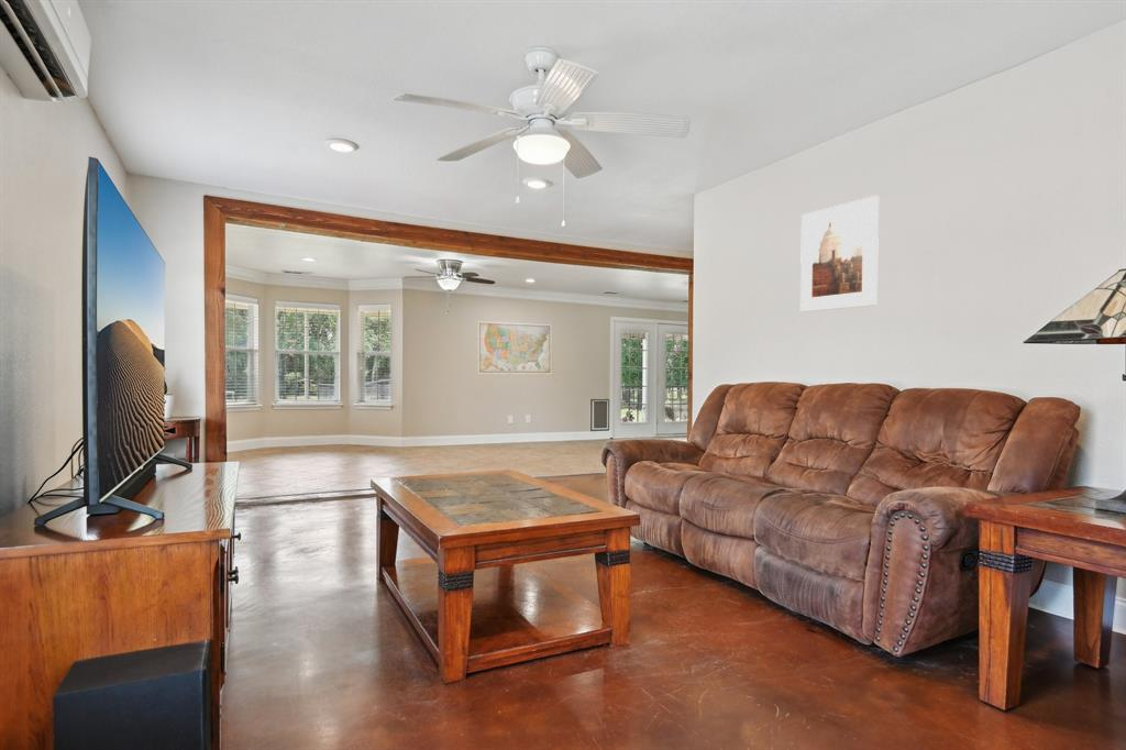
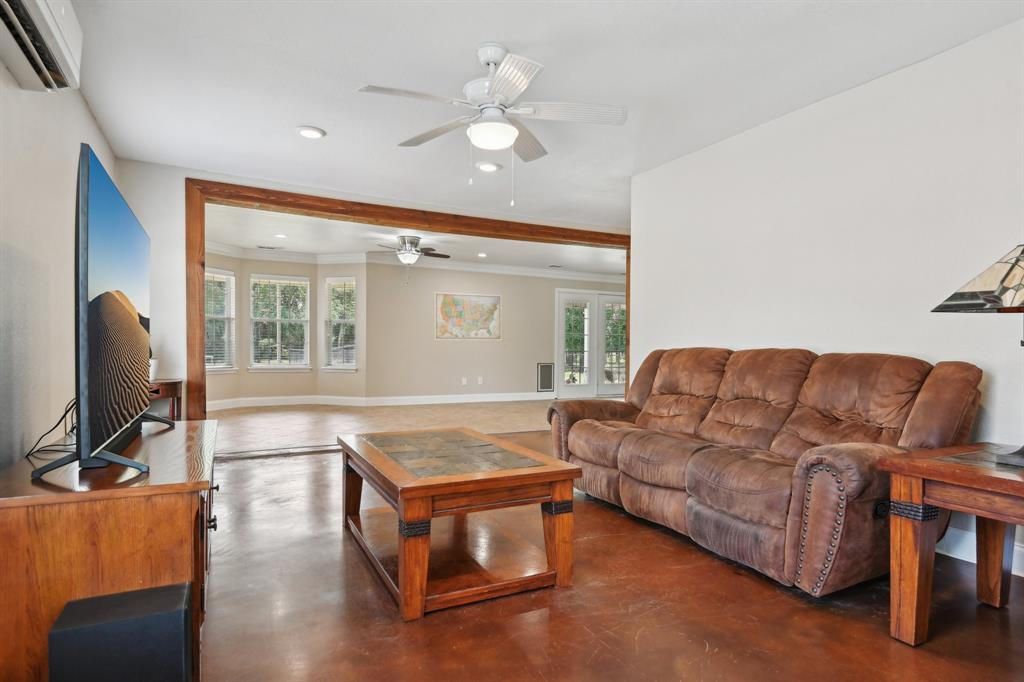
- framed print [799,195,880,312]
